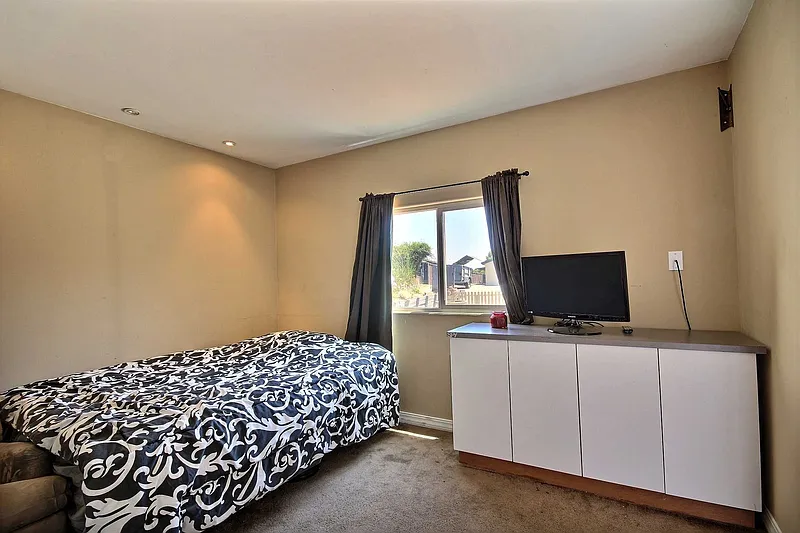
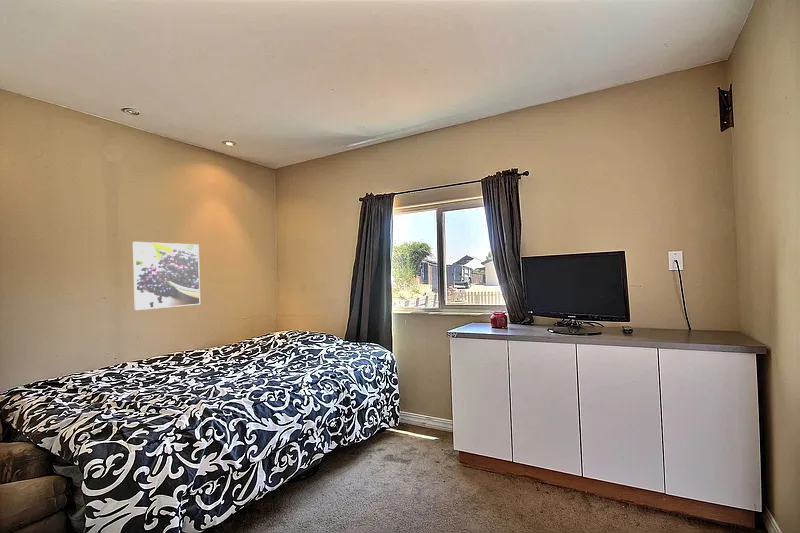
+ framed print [132,241,201,311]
